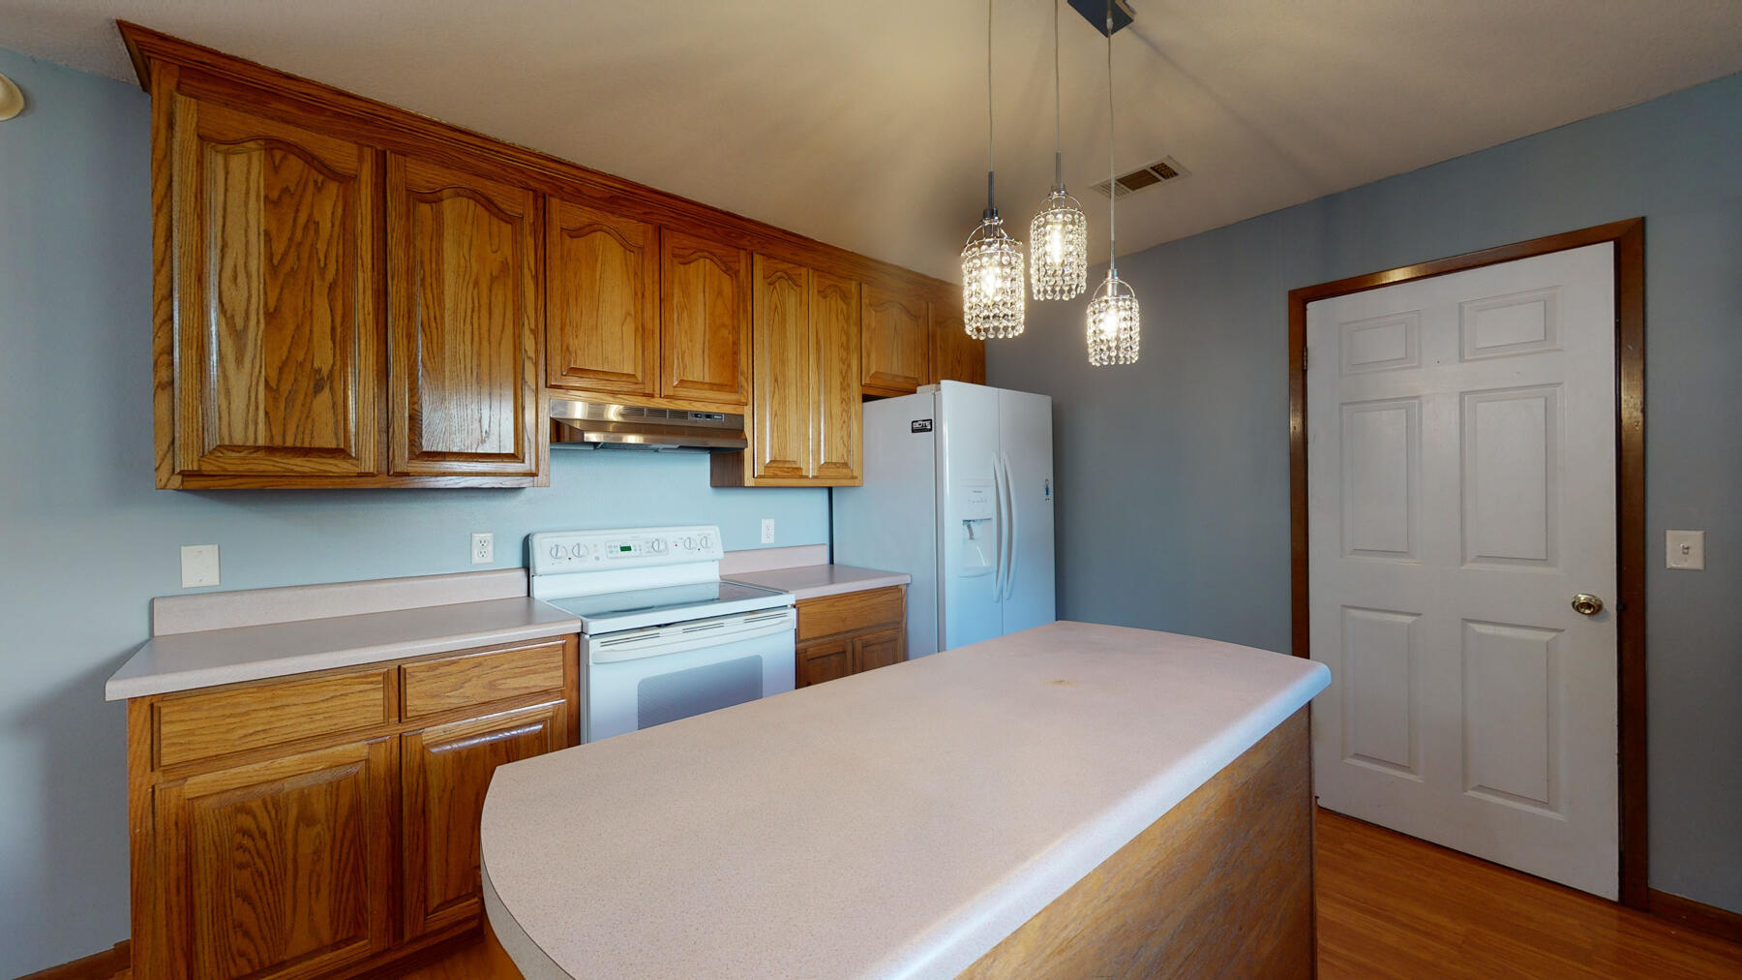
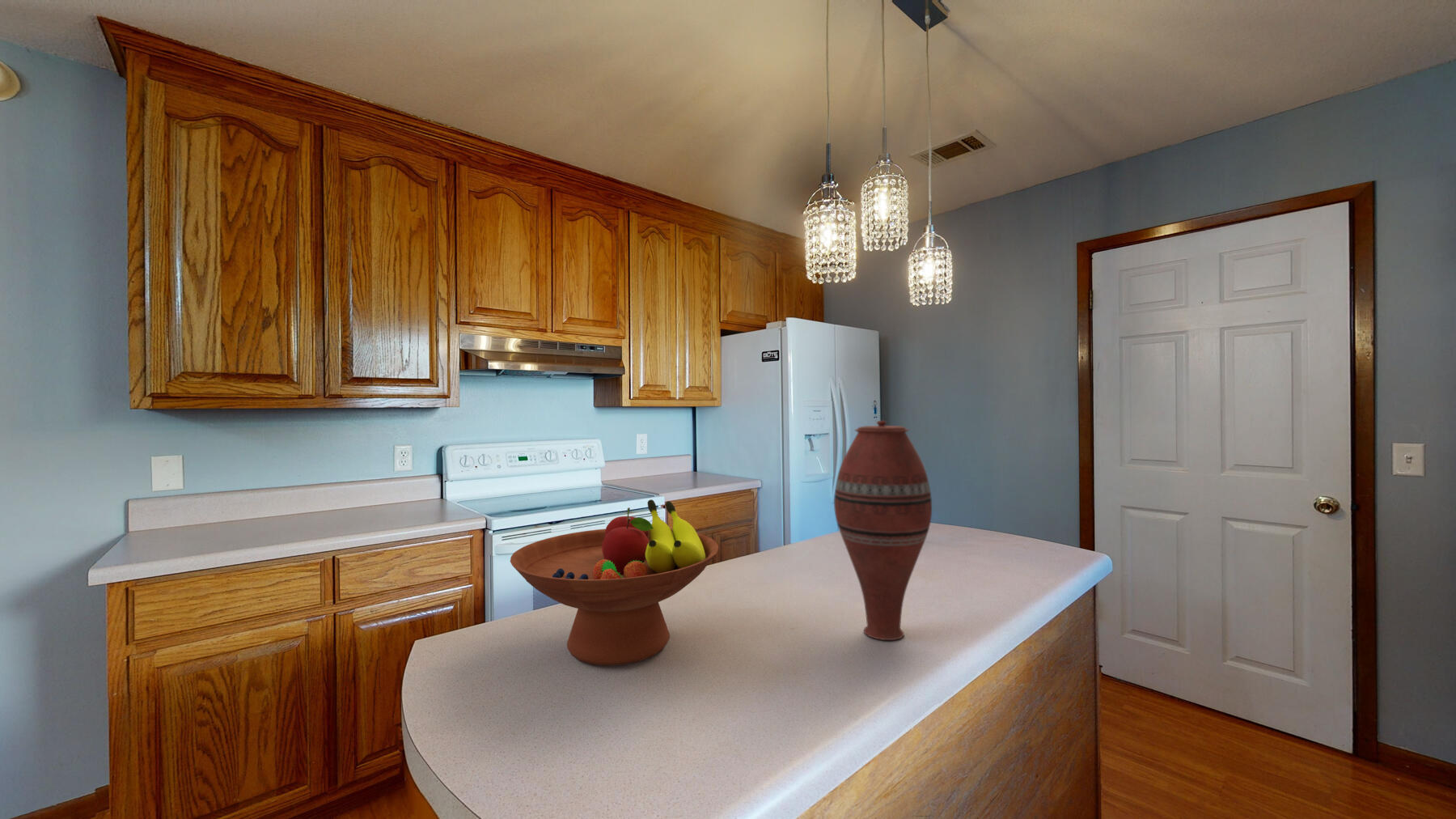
+ vase [833,420,933,641]
+ fruit bowl [510,499,719,667]
